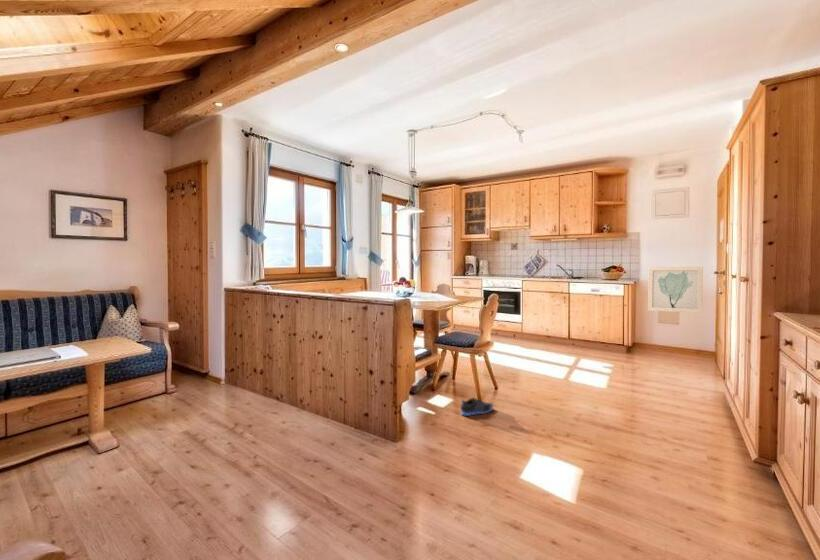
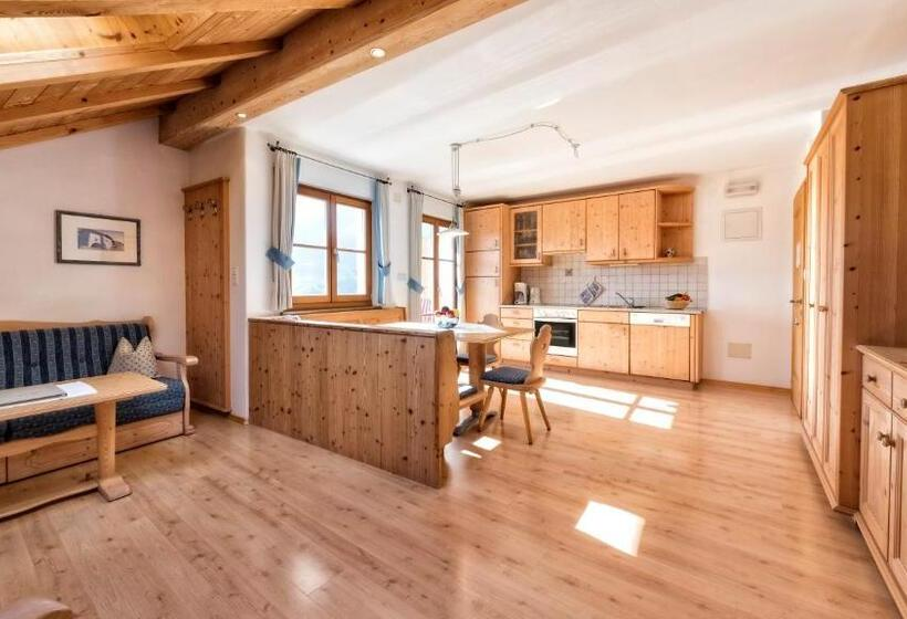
- wall art [647,266,704,314]
- sneaker [460,396,494,417]
